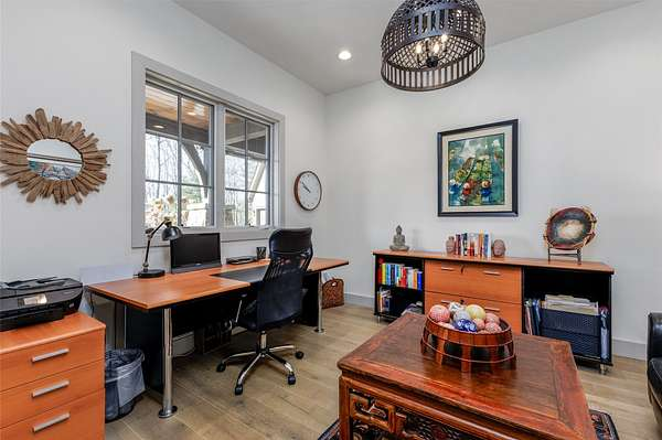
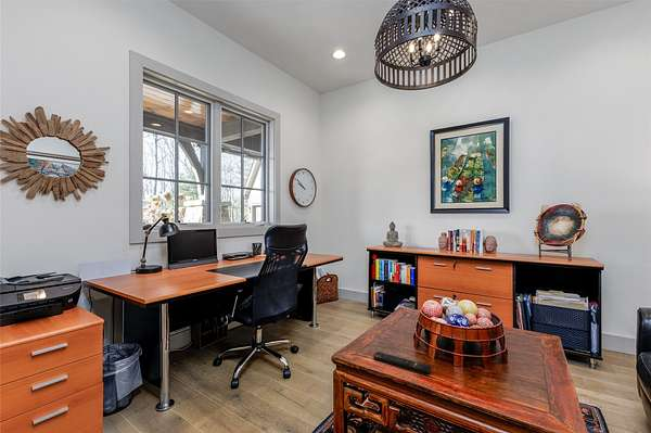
+ remote control [372,351,433,374]
